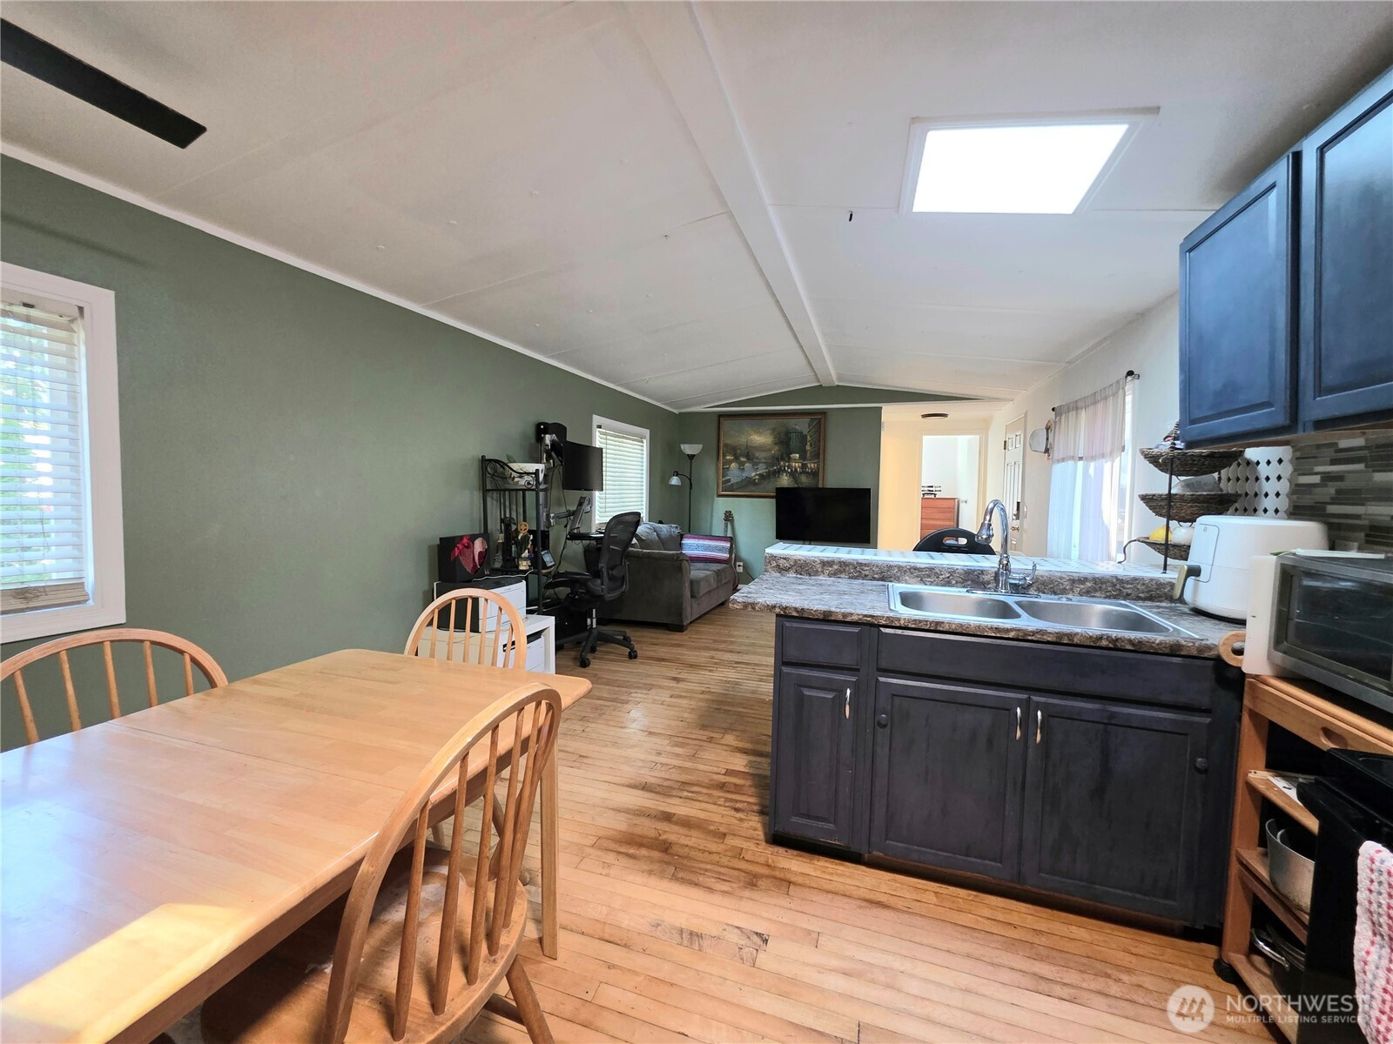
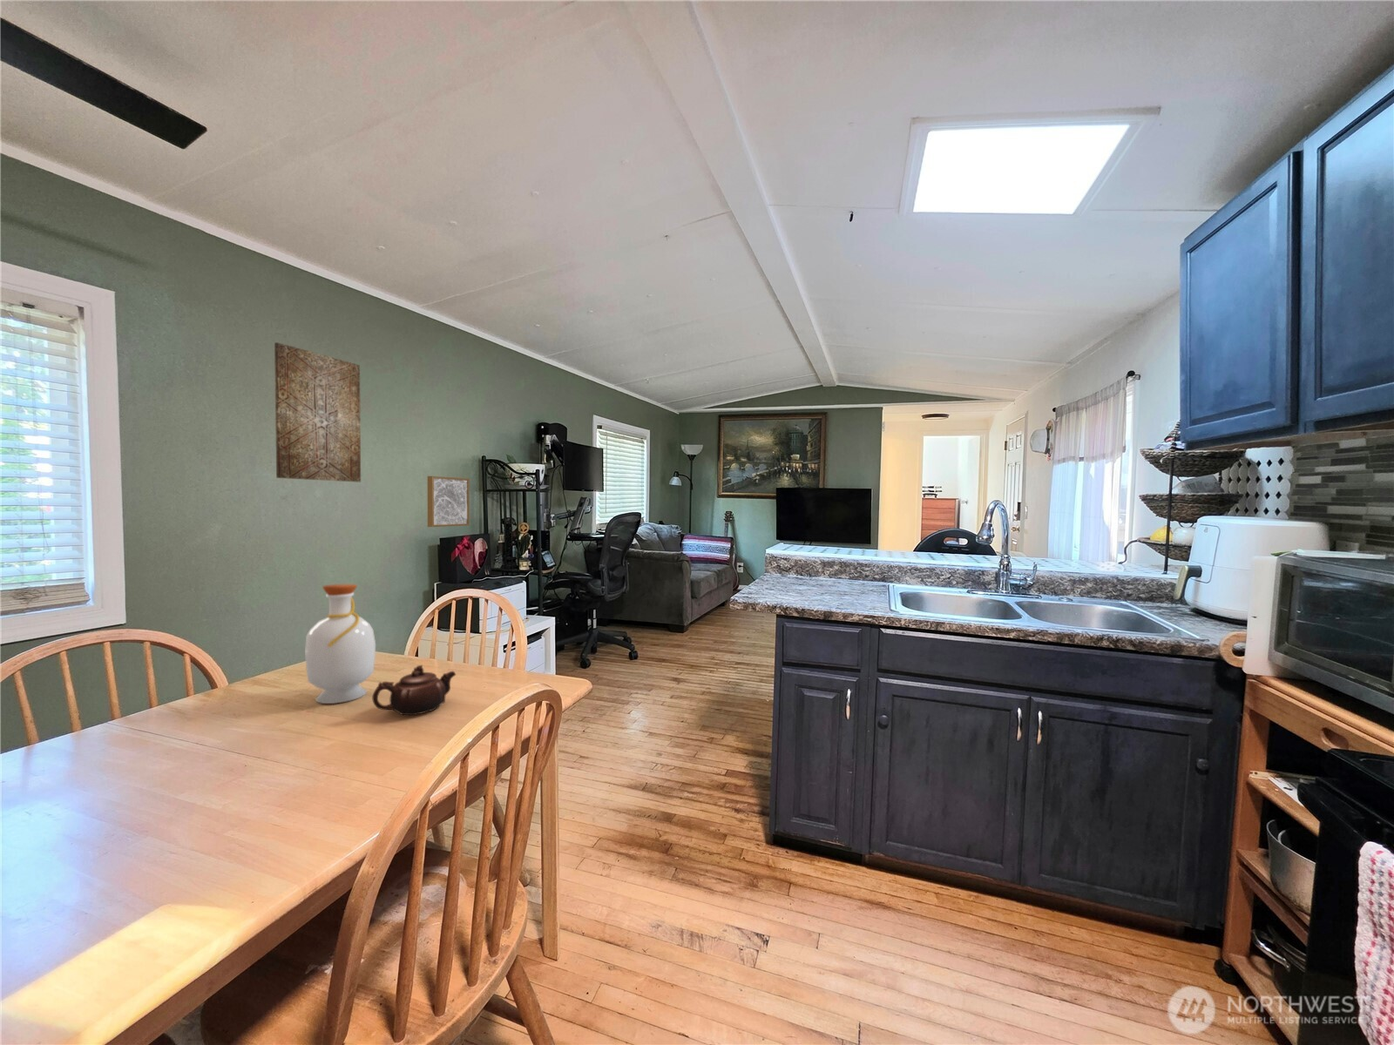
+ bottle [304,584,376,705]
+ wall art [273,341,361,483]
+ teapot [371,664,457,716]
+ wall art [427,475,471,528]
